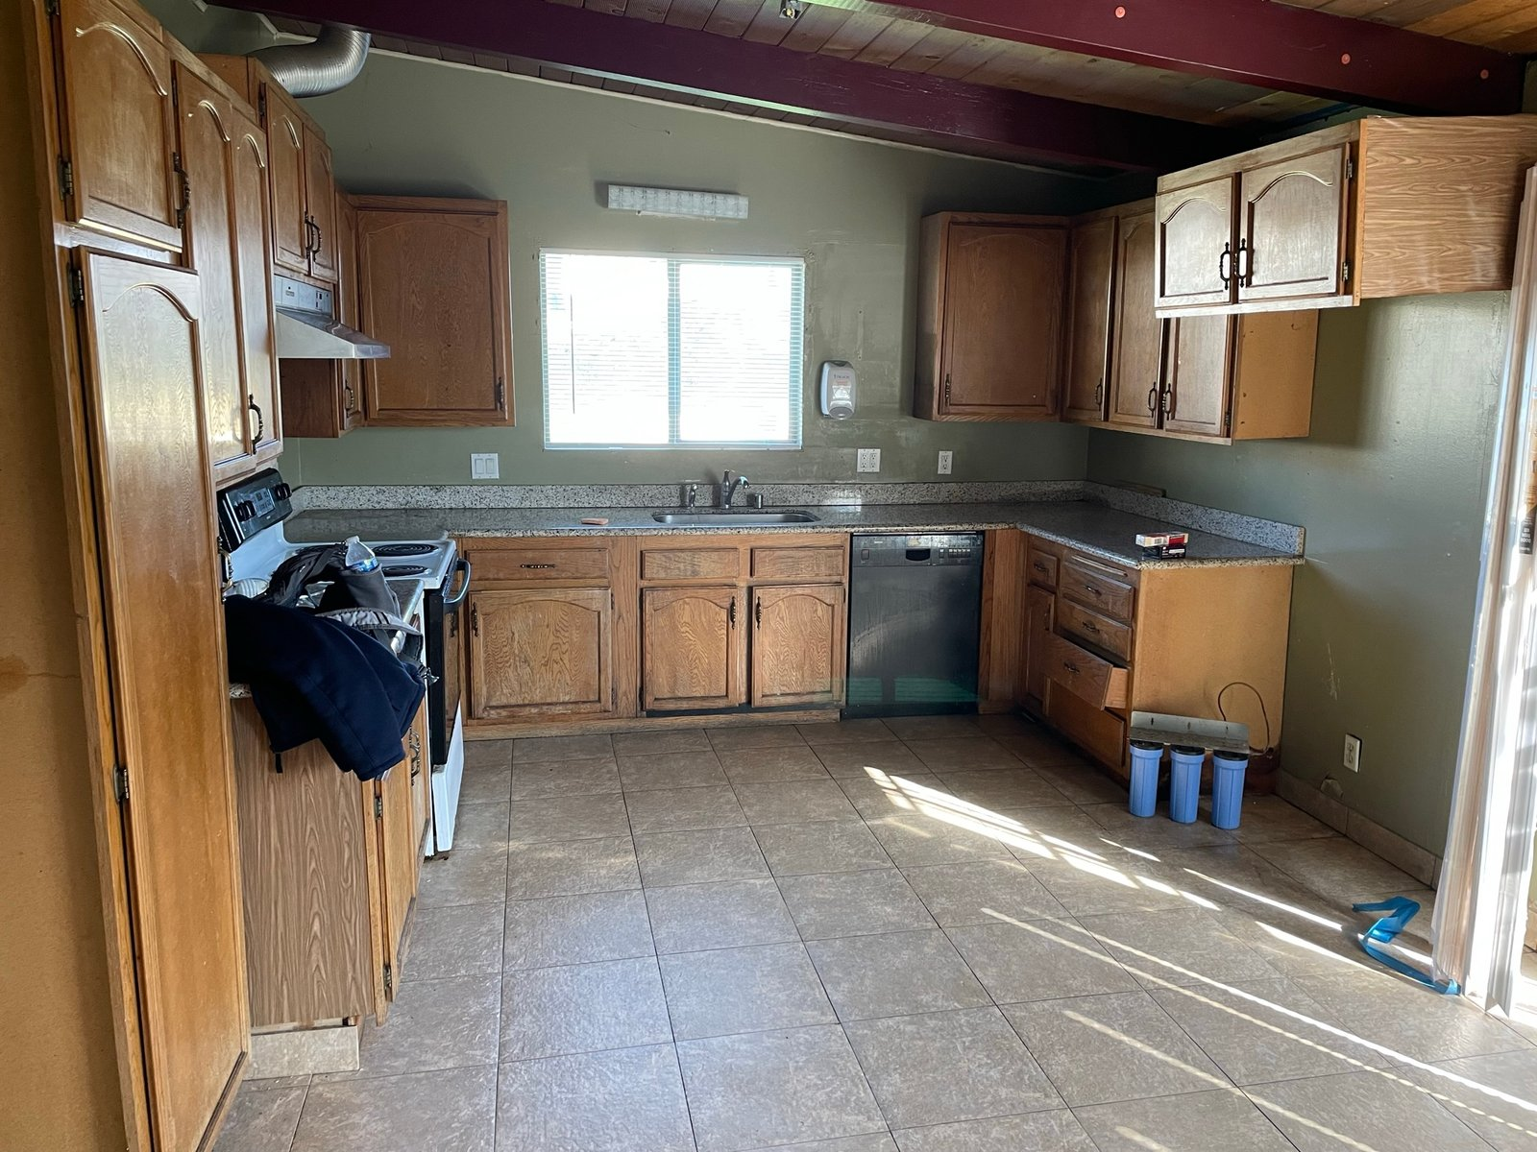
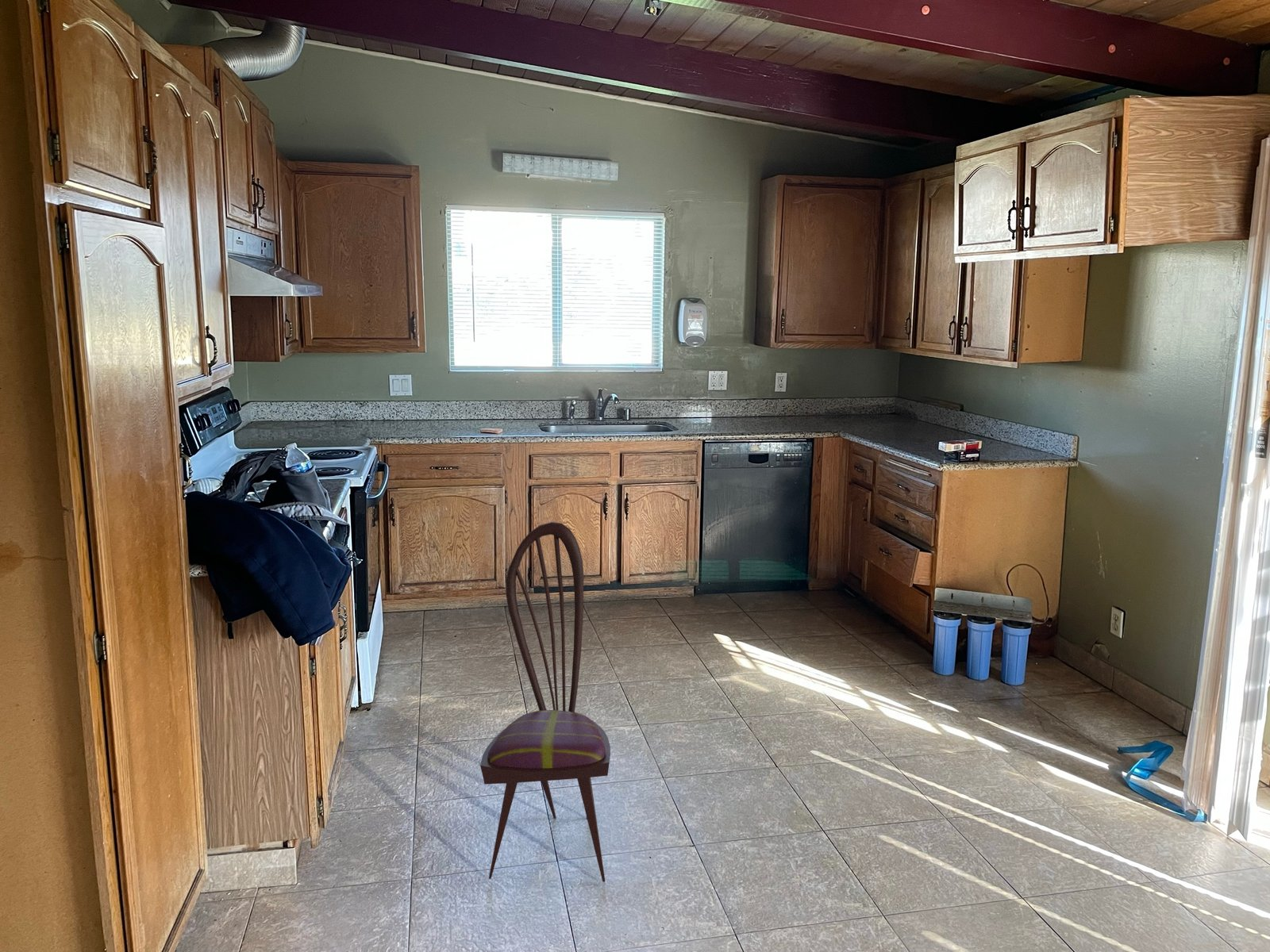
+ dining chair [479,521,611,883]
